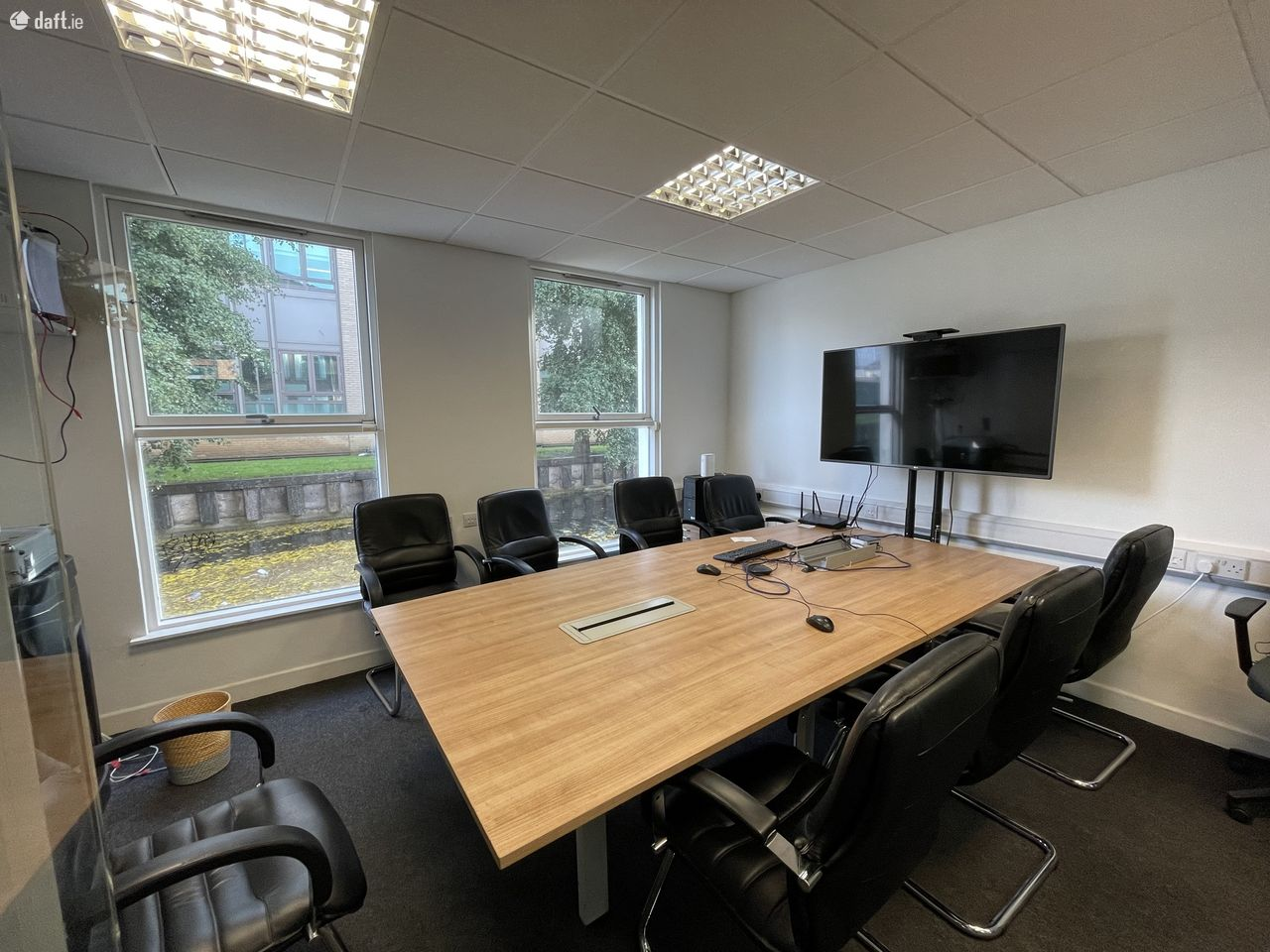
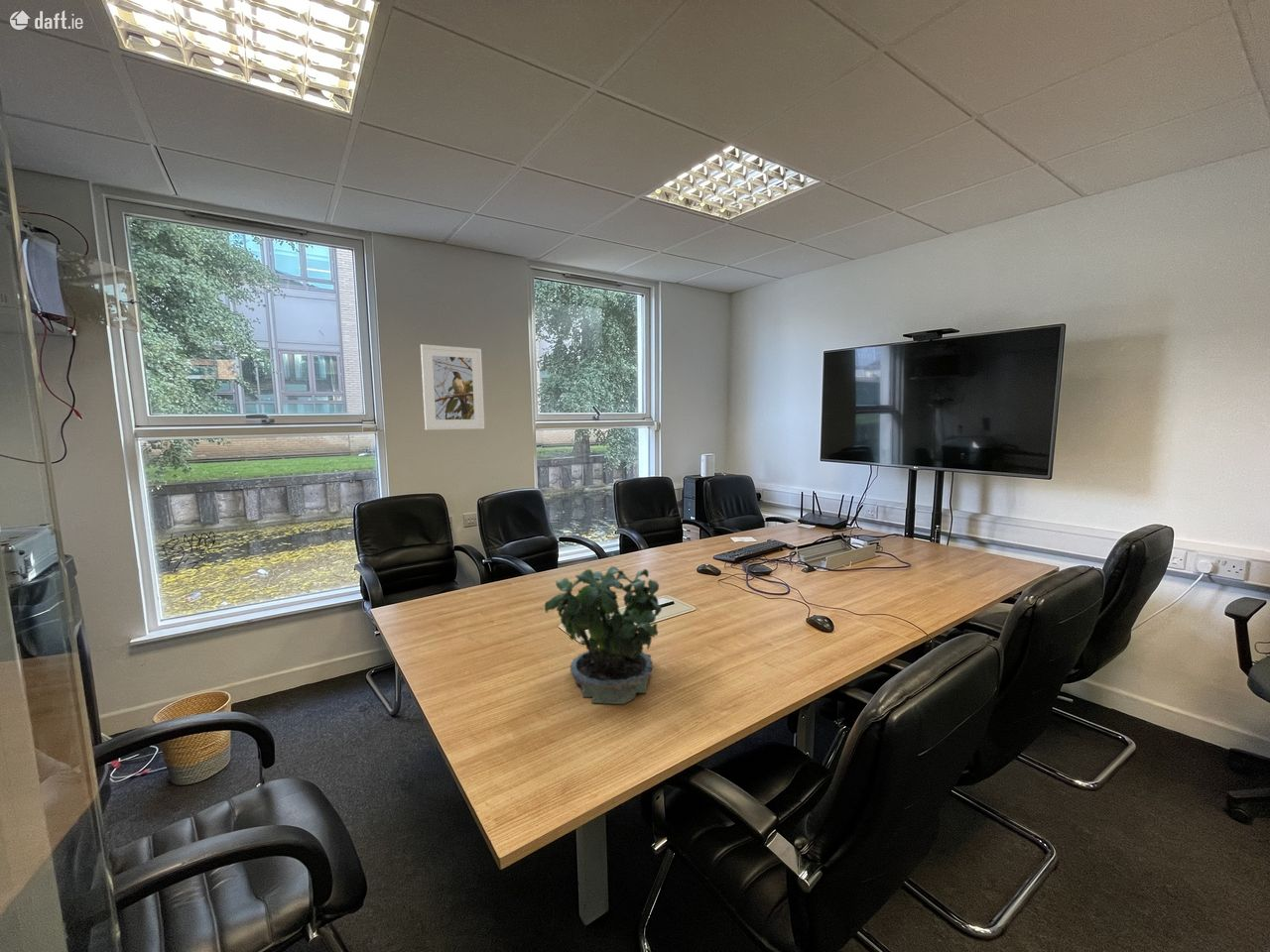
+ potted plant [544,552,663,705]
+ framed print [420,343,485,430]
